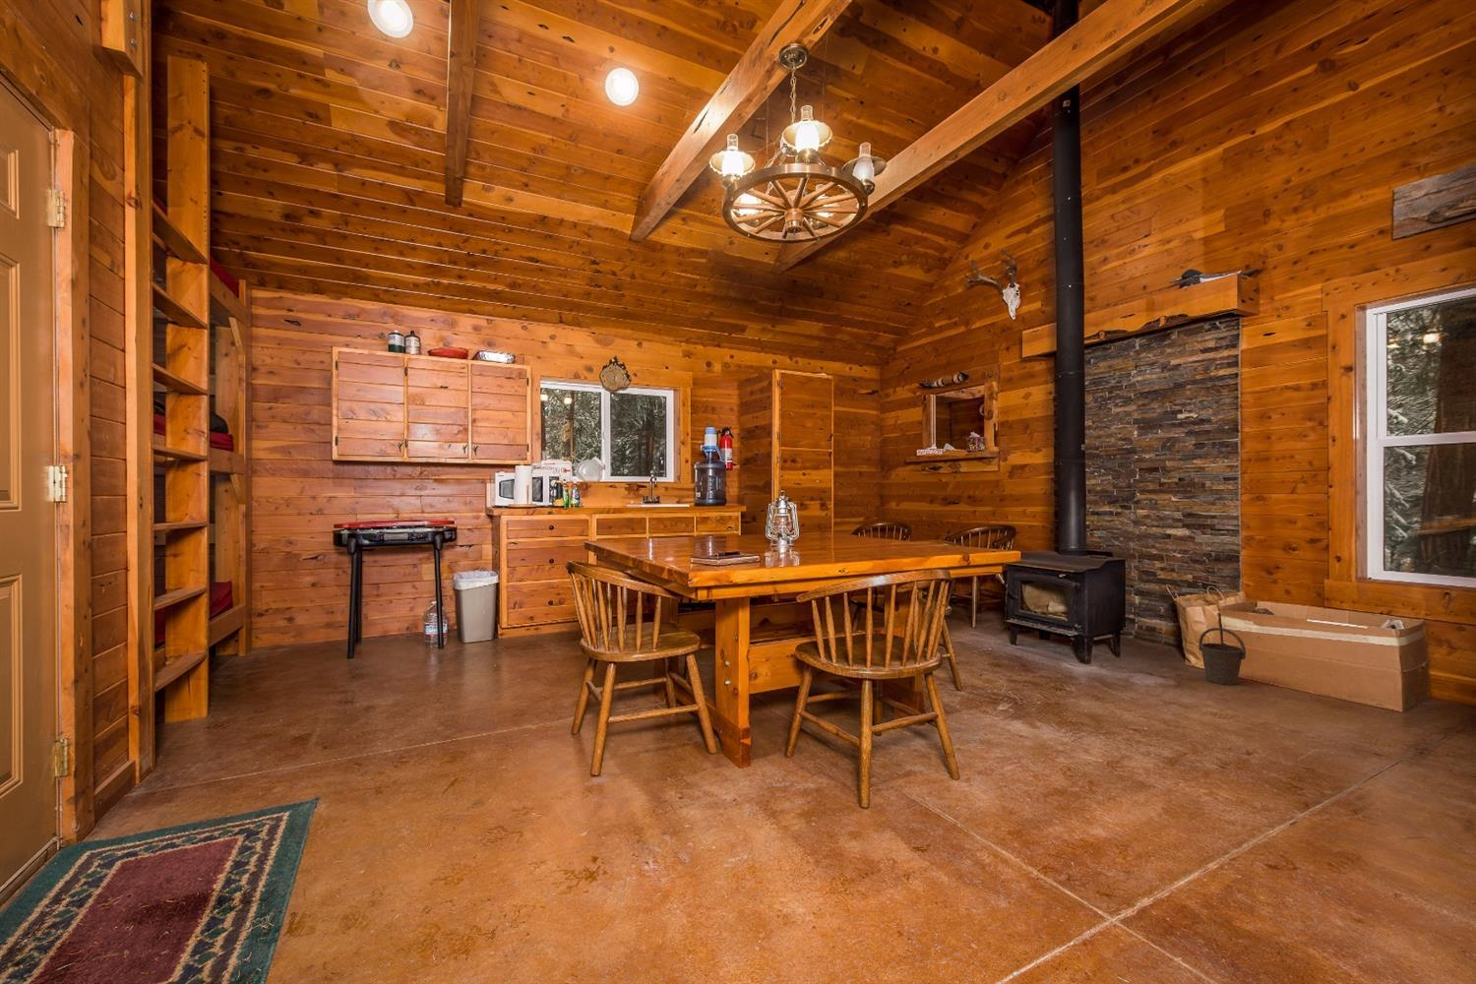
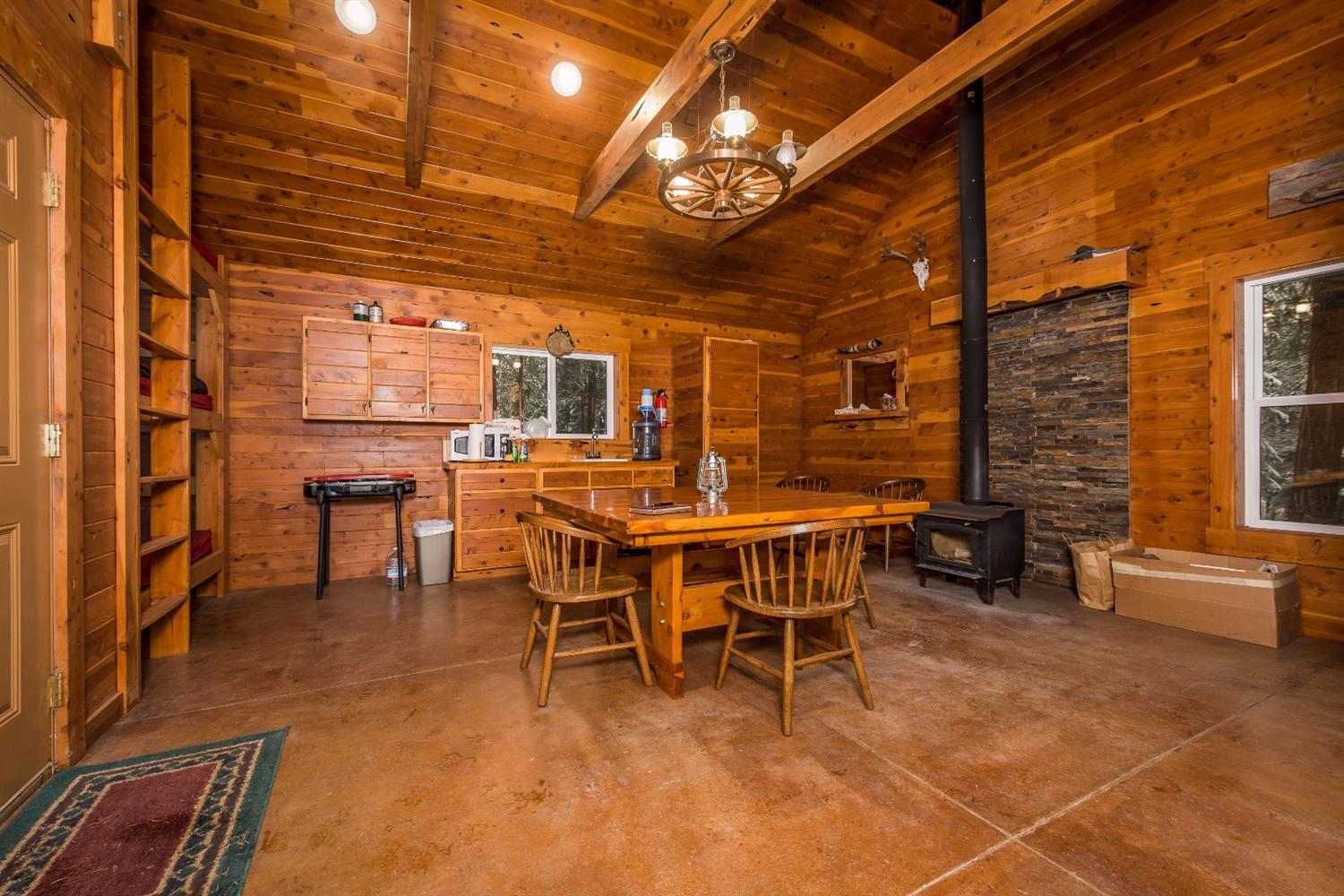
- bucket [1197,627,1246,686]
